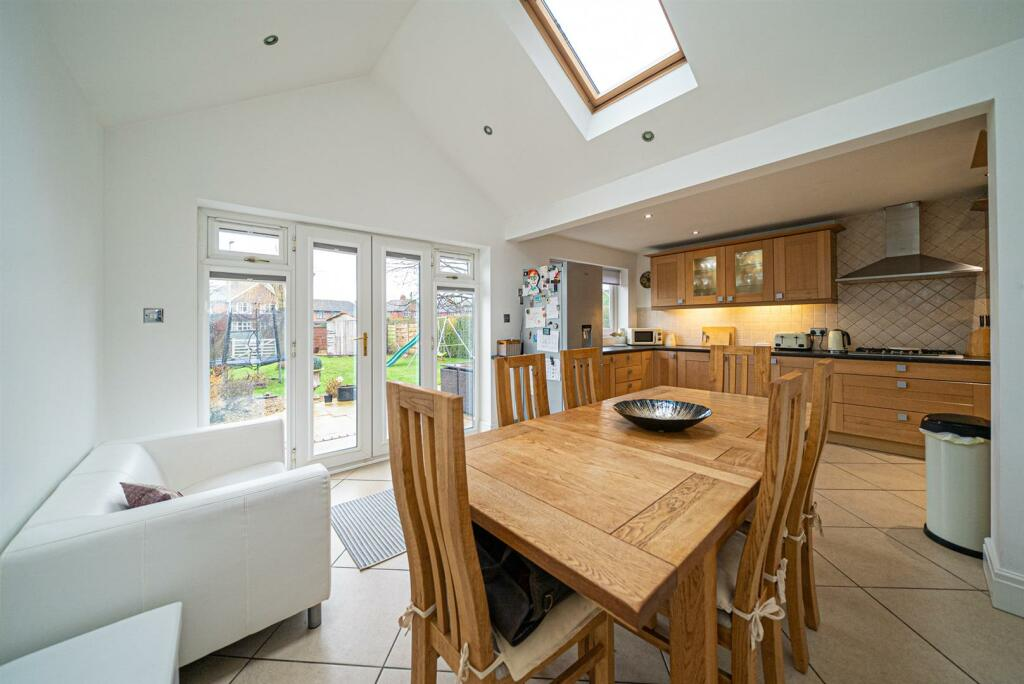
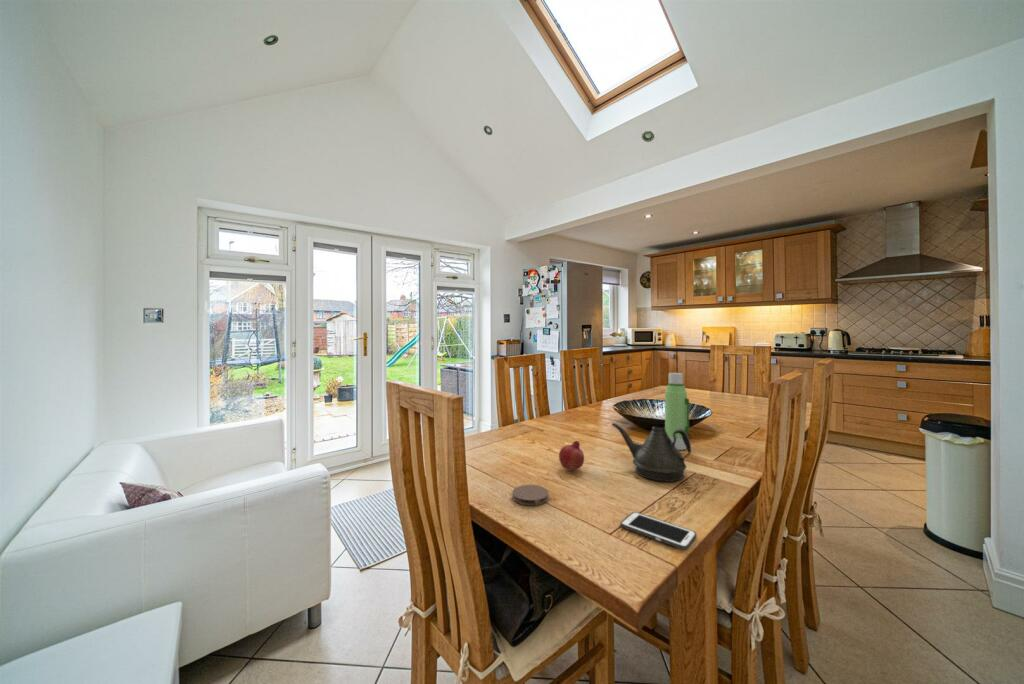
+ teapot [611,422,692,483]
+ coaster [511,484,550,506]
+ water bottle [664,372,690,451]
+ cell phone [620,511,698,551]
+ fruit [558,440,585,472]
